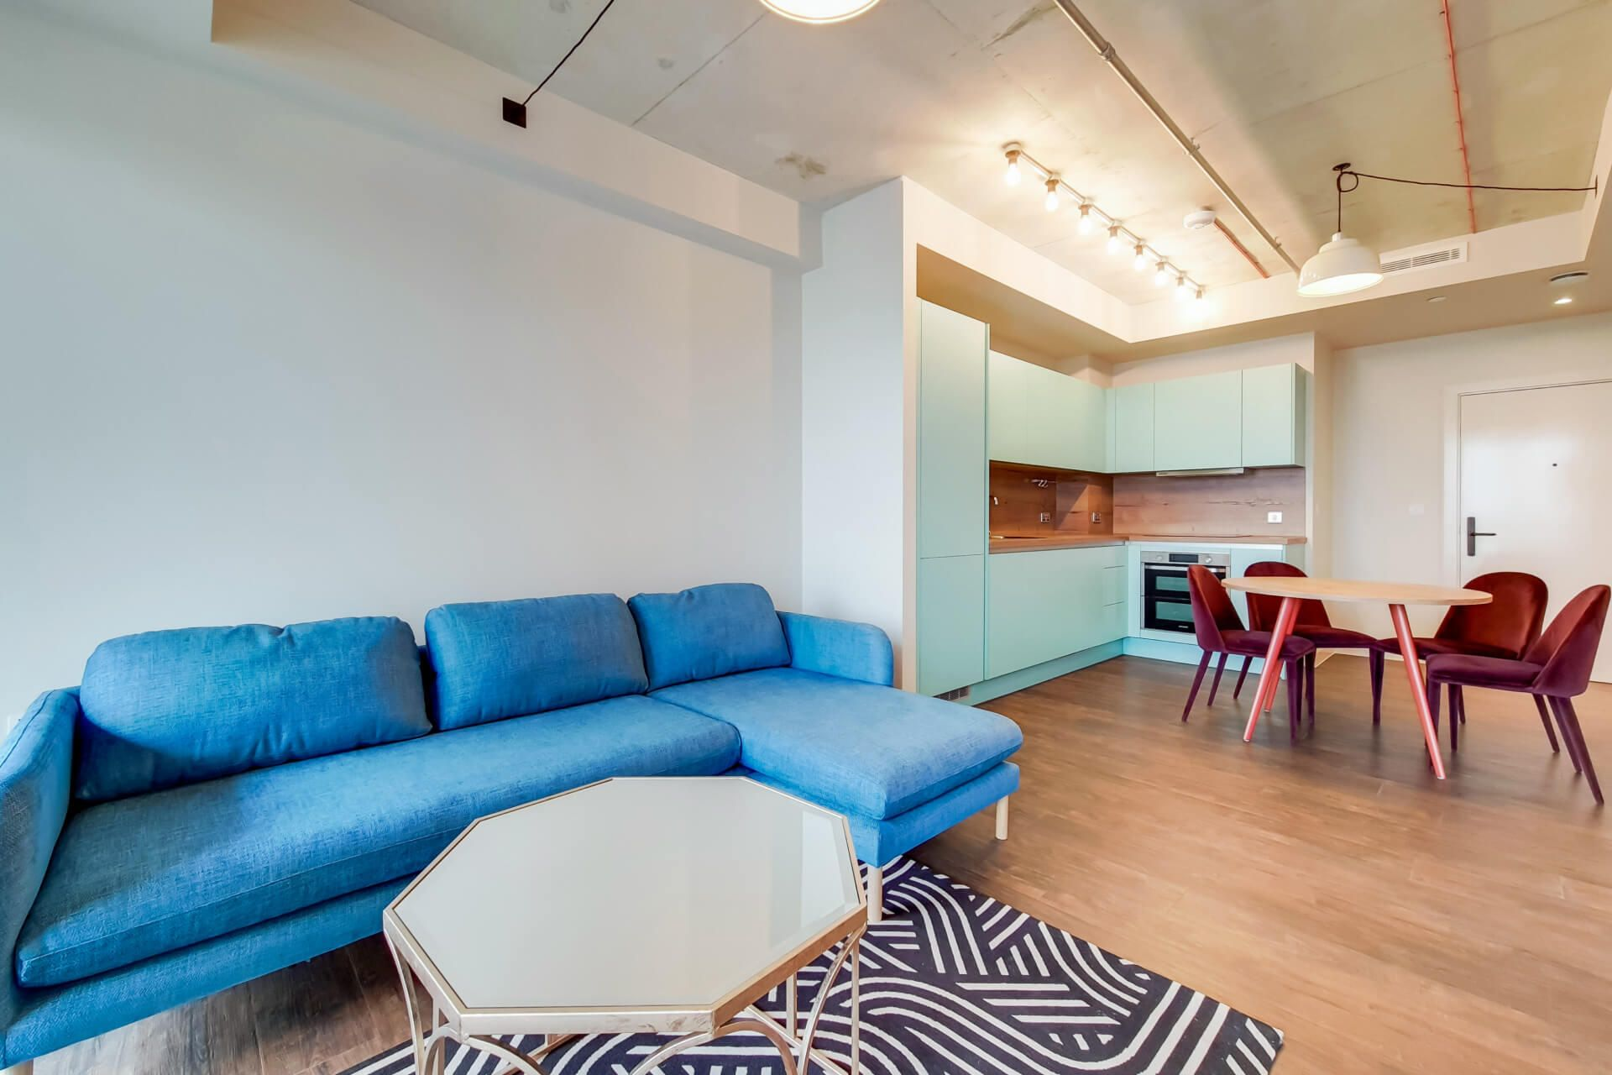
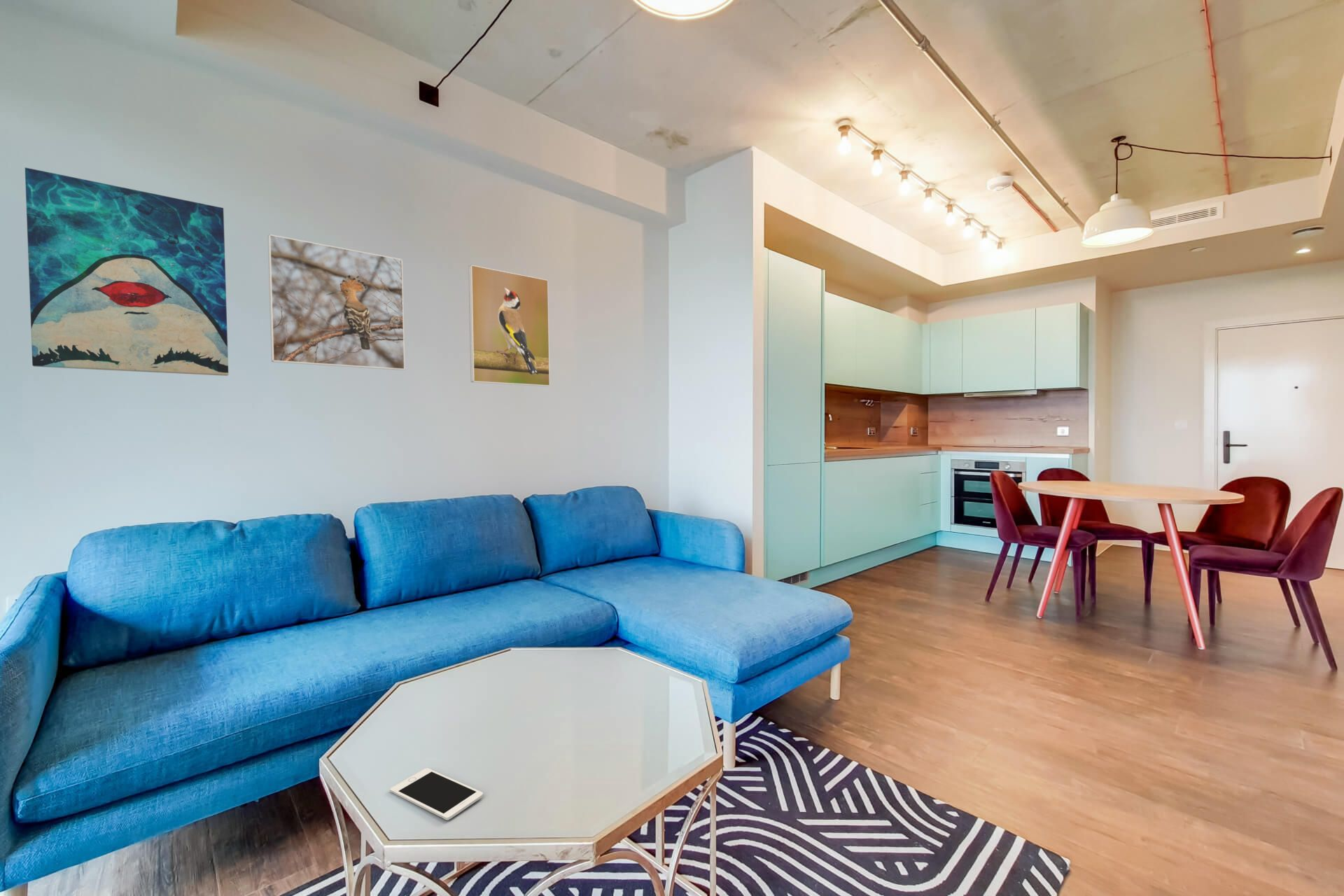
+ wall art [25,167,229,377]
+ cell phone [389,767,484,821]
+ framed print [267,234,405,371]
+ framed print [468,264,551,387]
